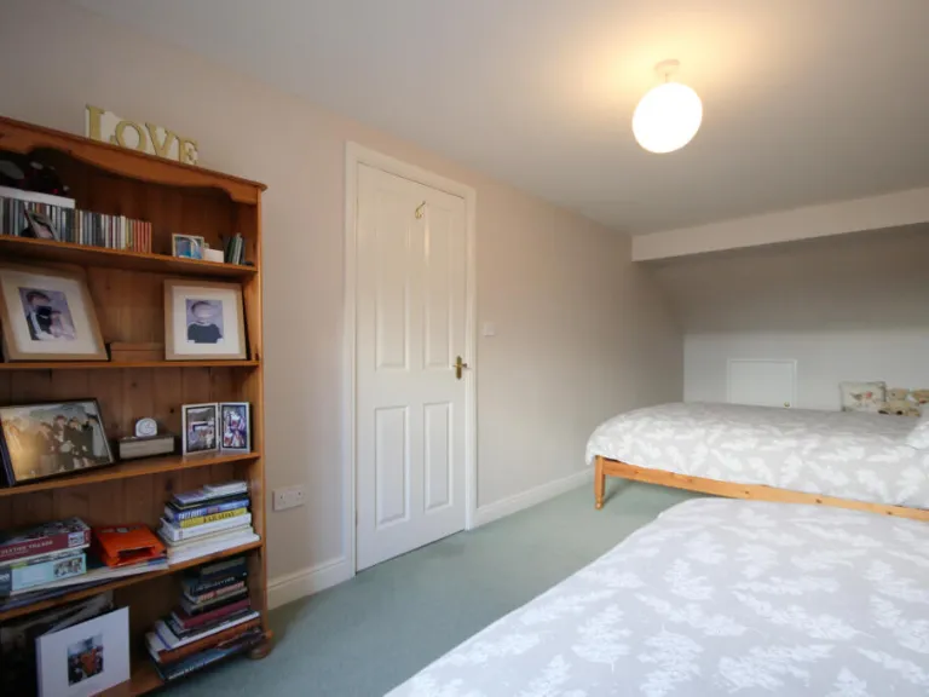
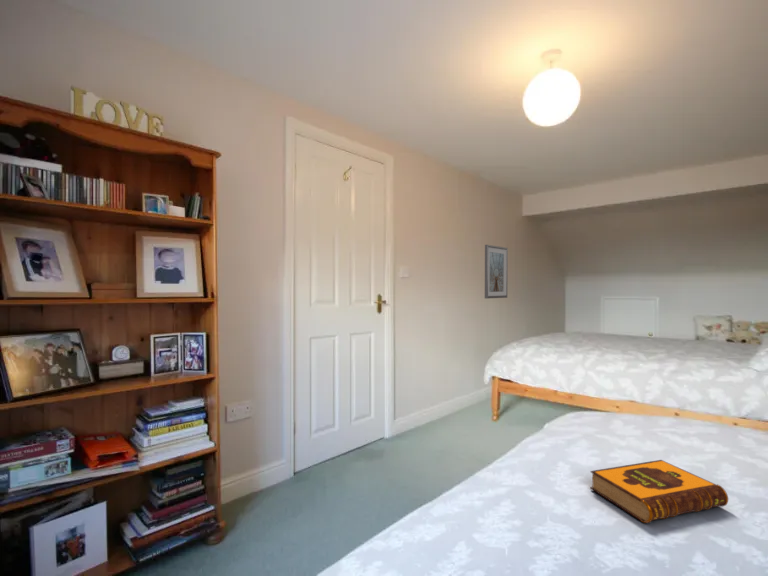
+ hardback book [589,459,729,524]
+ picture frame [484,244,509,300]
